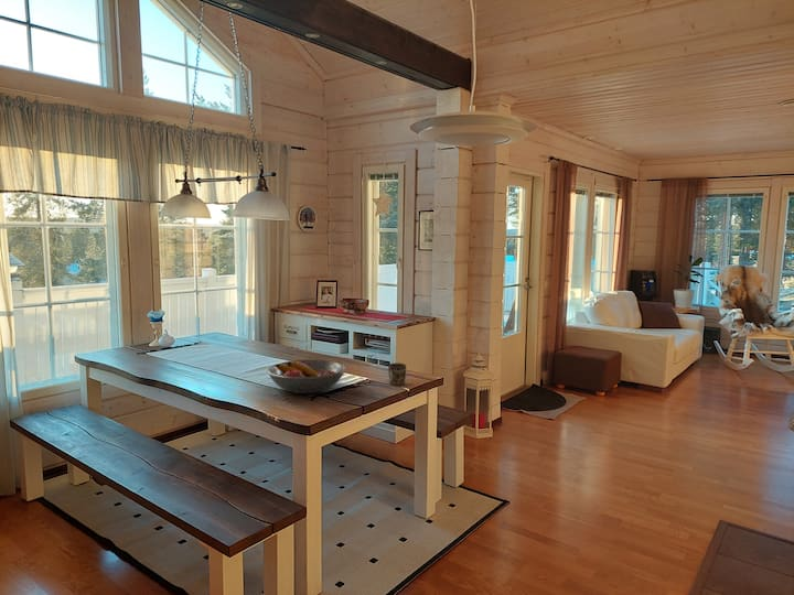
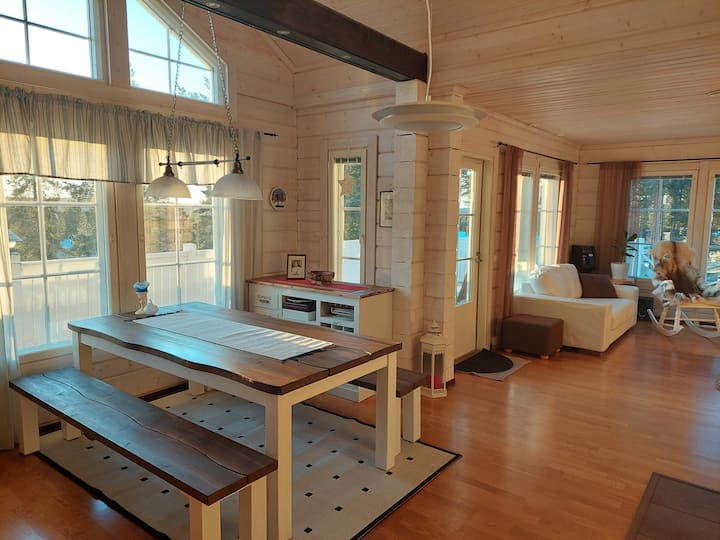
- fruit bowl [266,359,346,394]
- mug [387,363,407,387]
